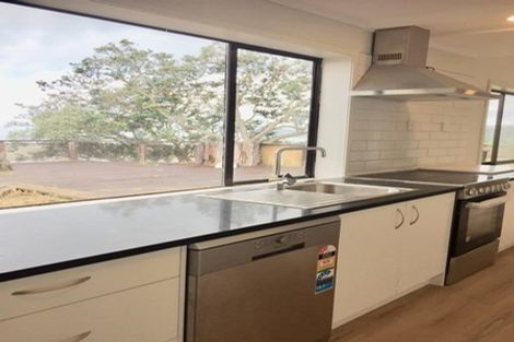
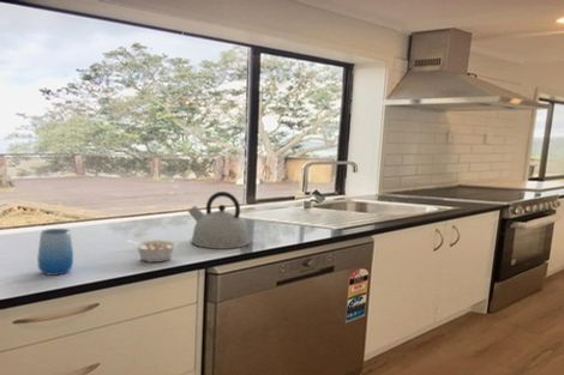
+ kettle [187,190,251,250]
+ cup [36,228,74,277]
+ legume [126,238,179,264]
